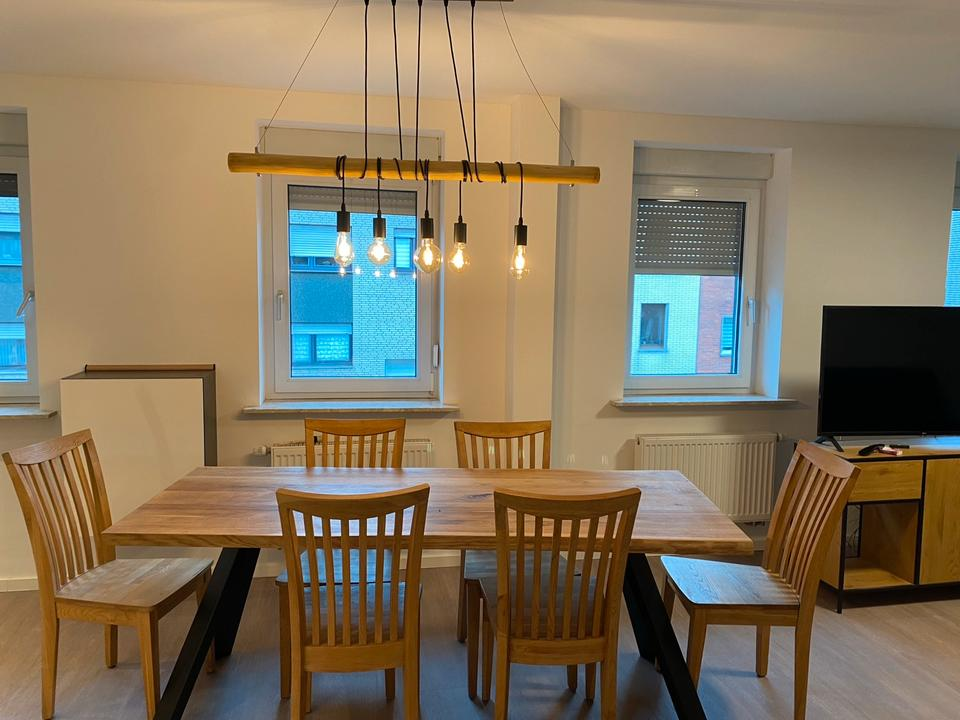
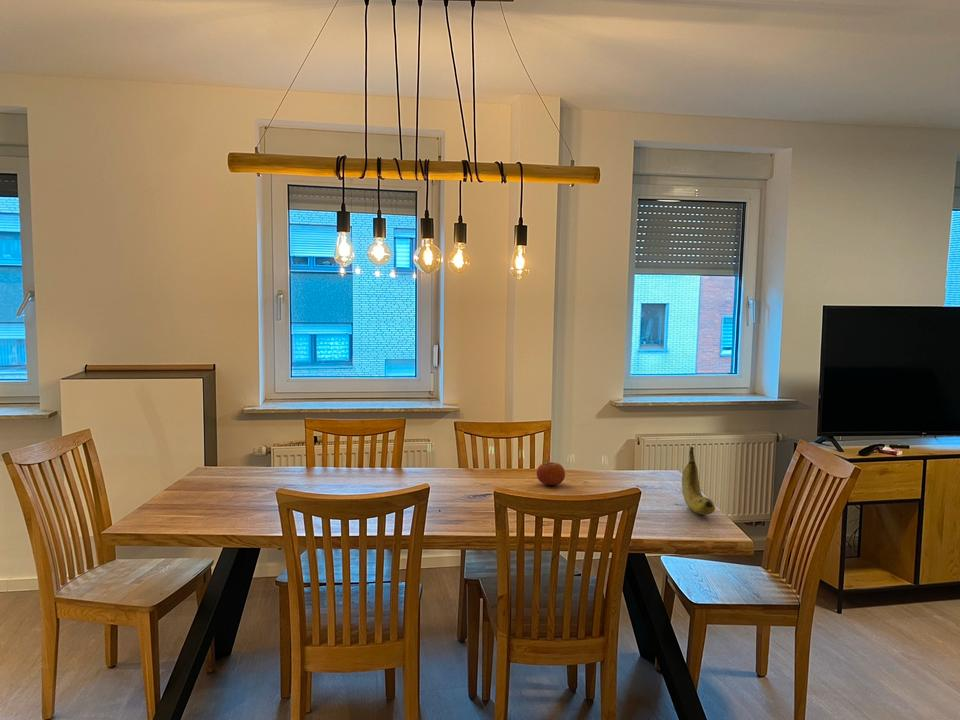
+ banana [681,446,716,516]
+ fruit [536,461,566,486]
